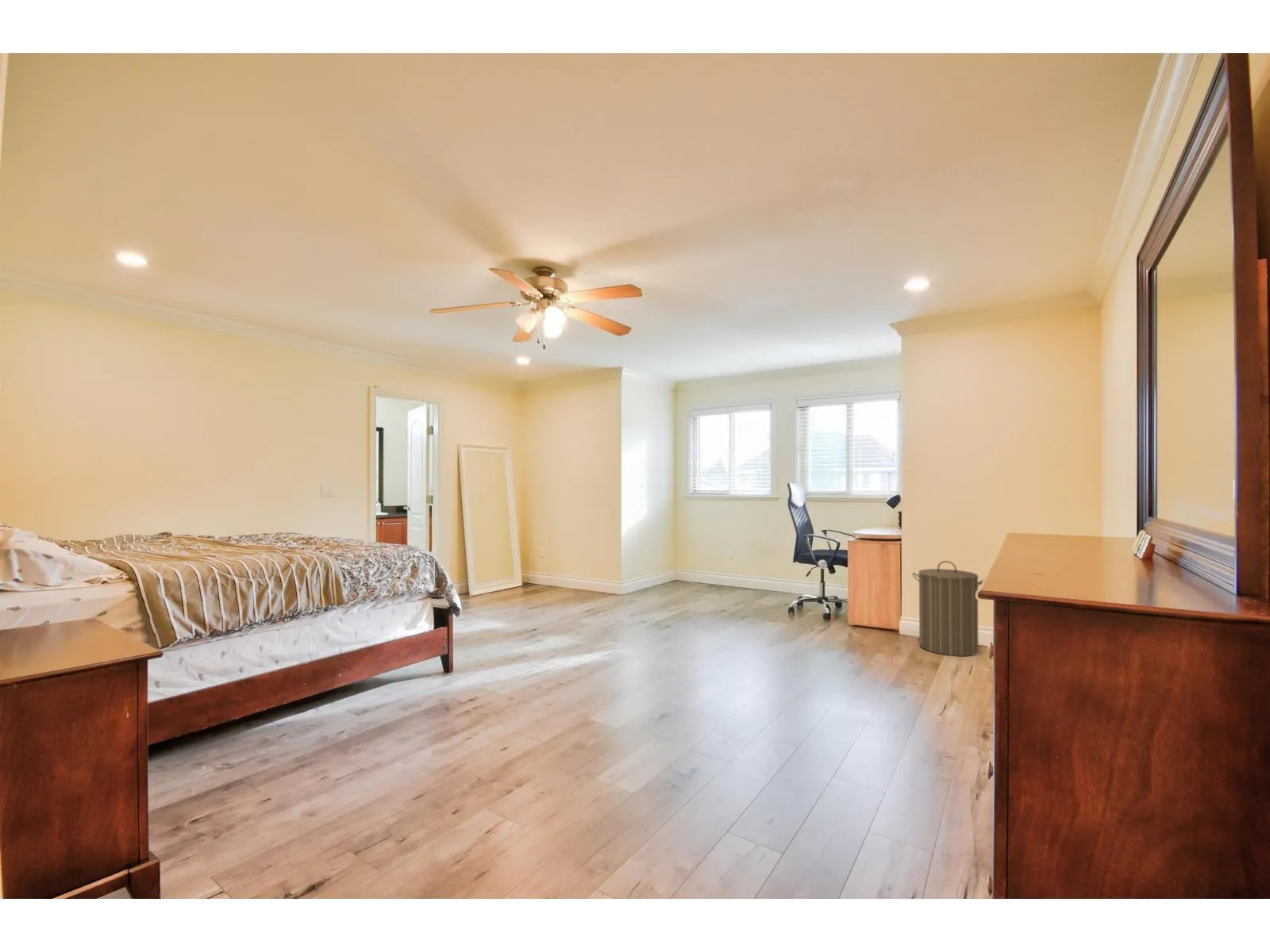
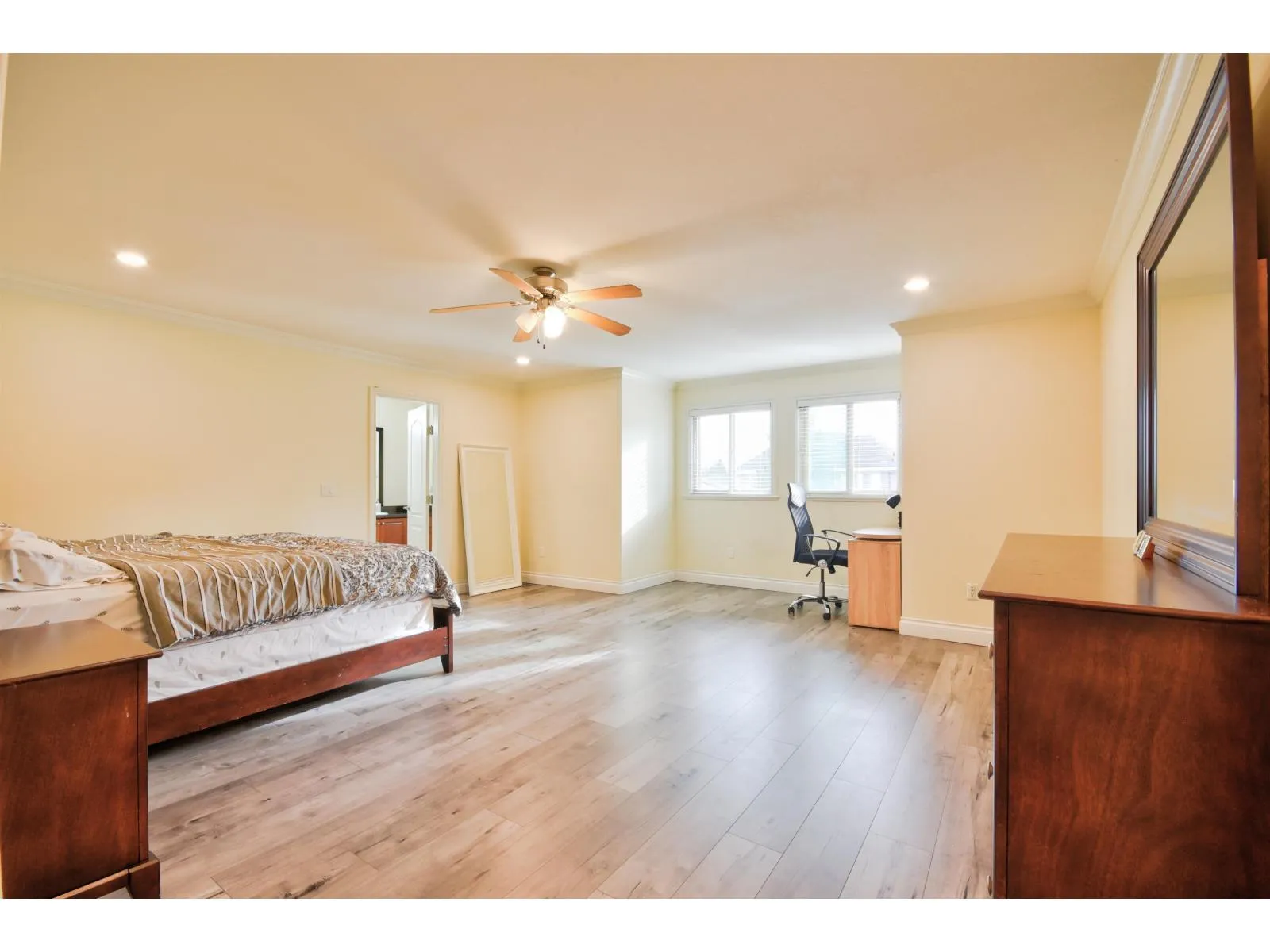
- laundry hamper [911,560,984,657]
